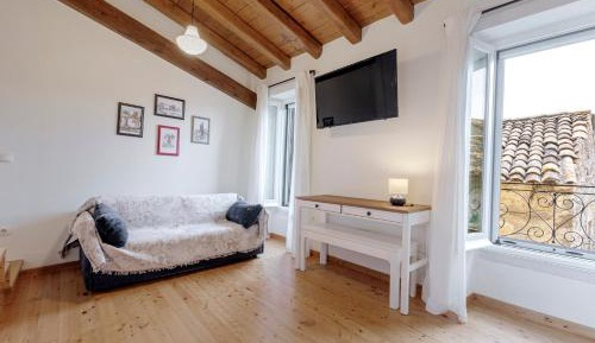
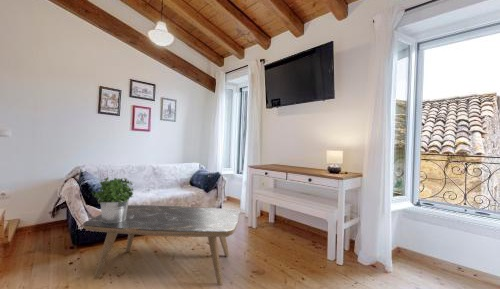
+ potted plant [91,176,135,224]
+ coffee table [82,204,240,286]
